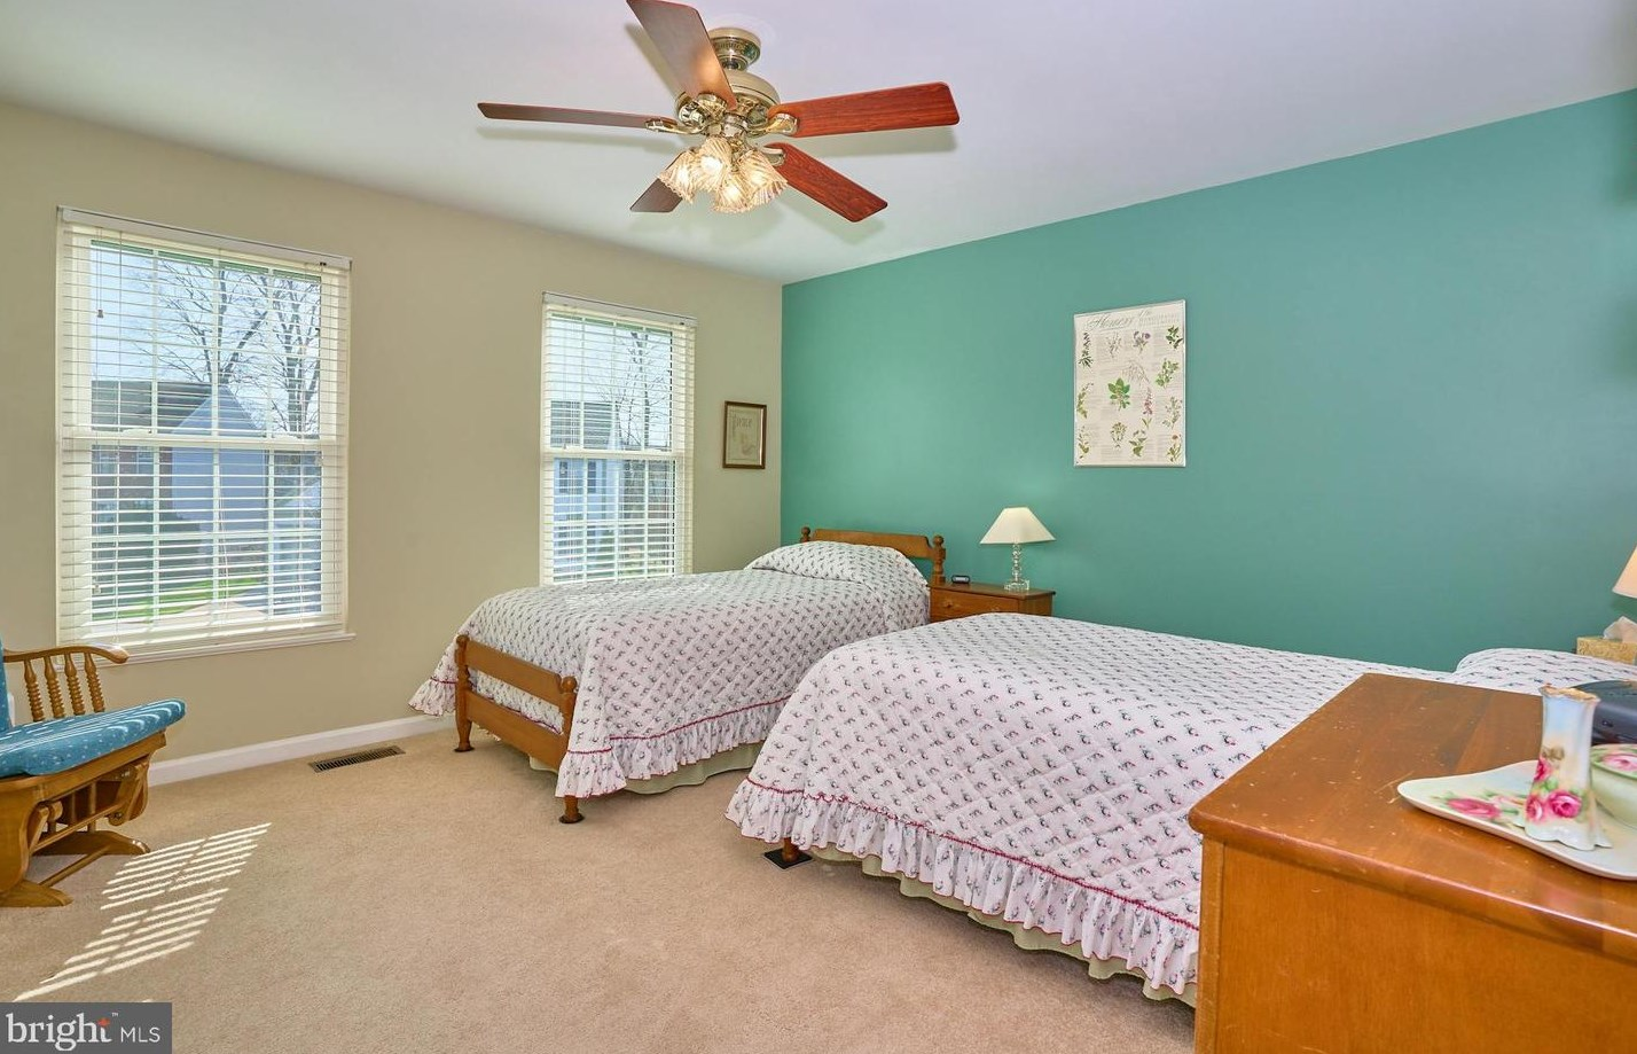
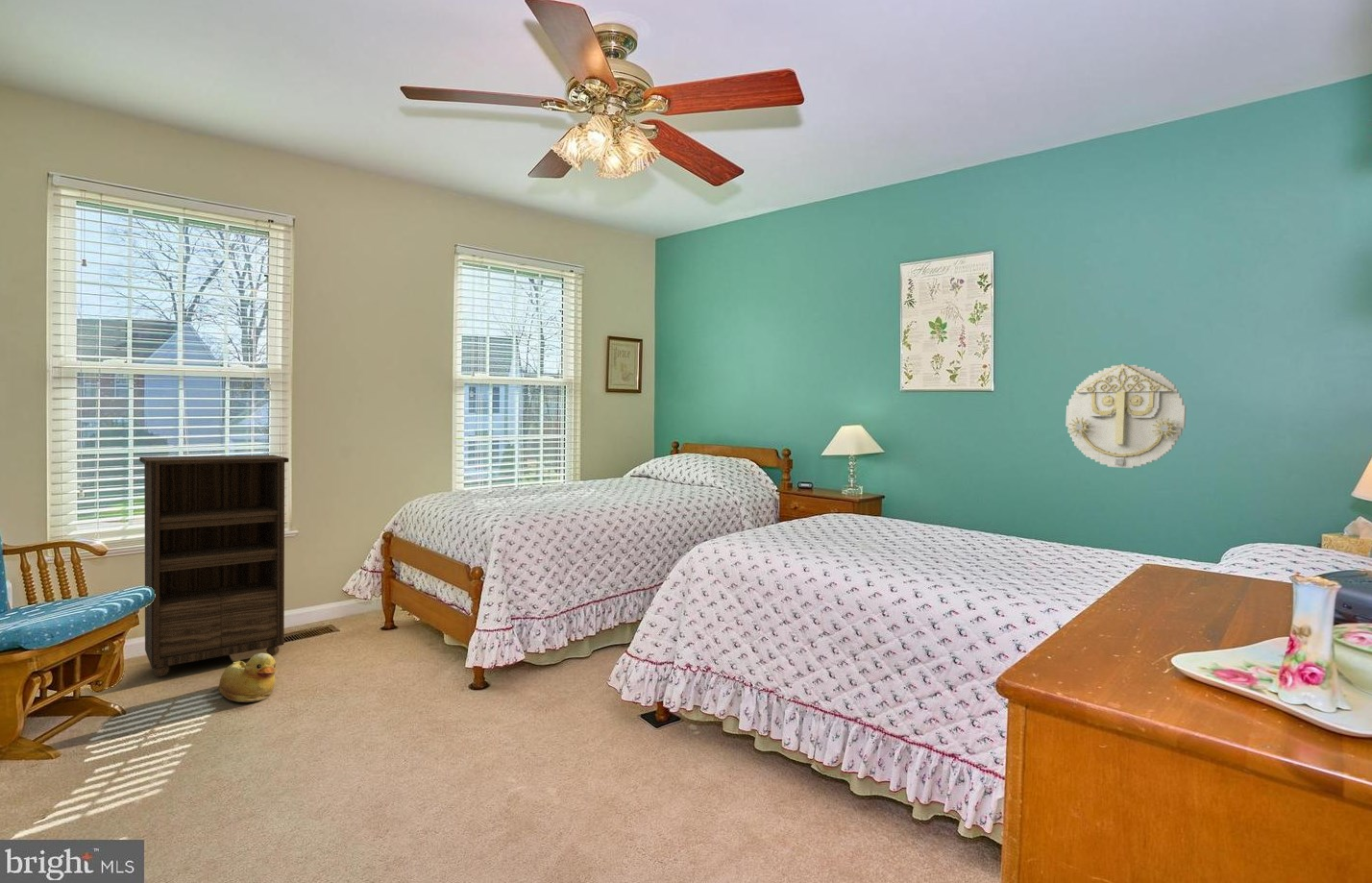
+ wall decoration [1065,363,1188,469]
+ rubber duck [217,652,277,703]
+ bookshelf [138,454,290,677]
